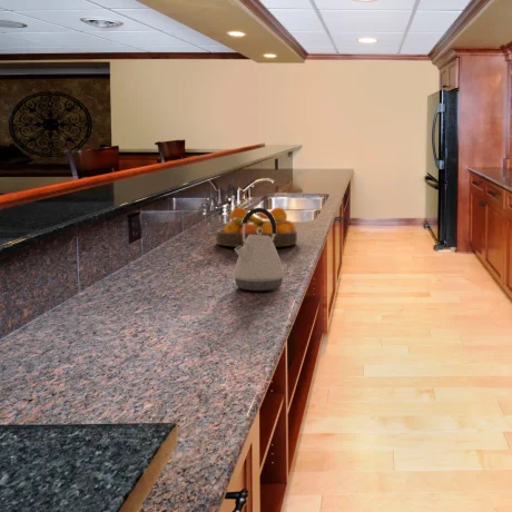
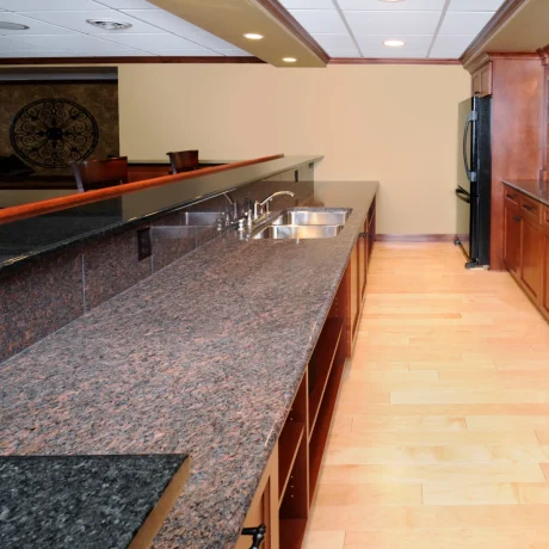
- fruit bowl [215,206,298,247]
- kettle [233,207,285,292]
